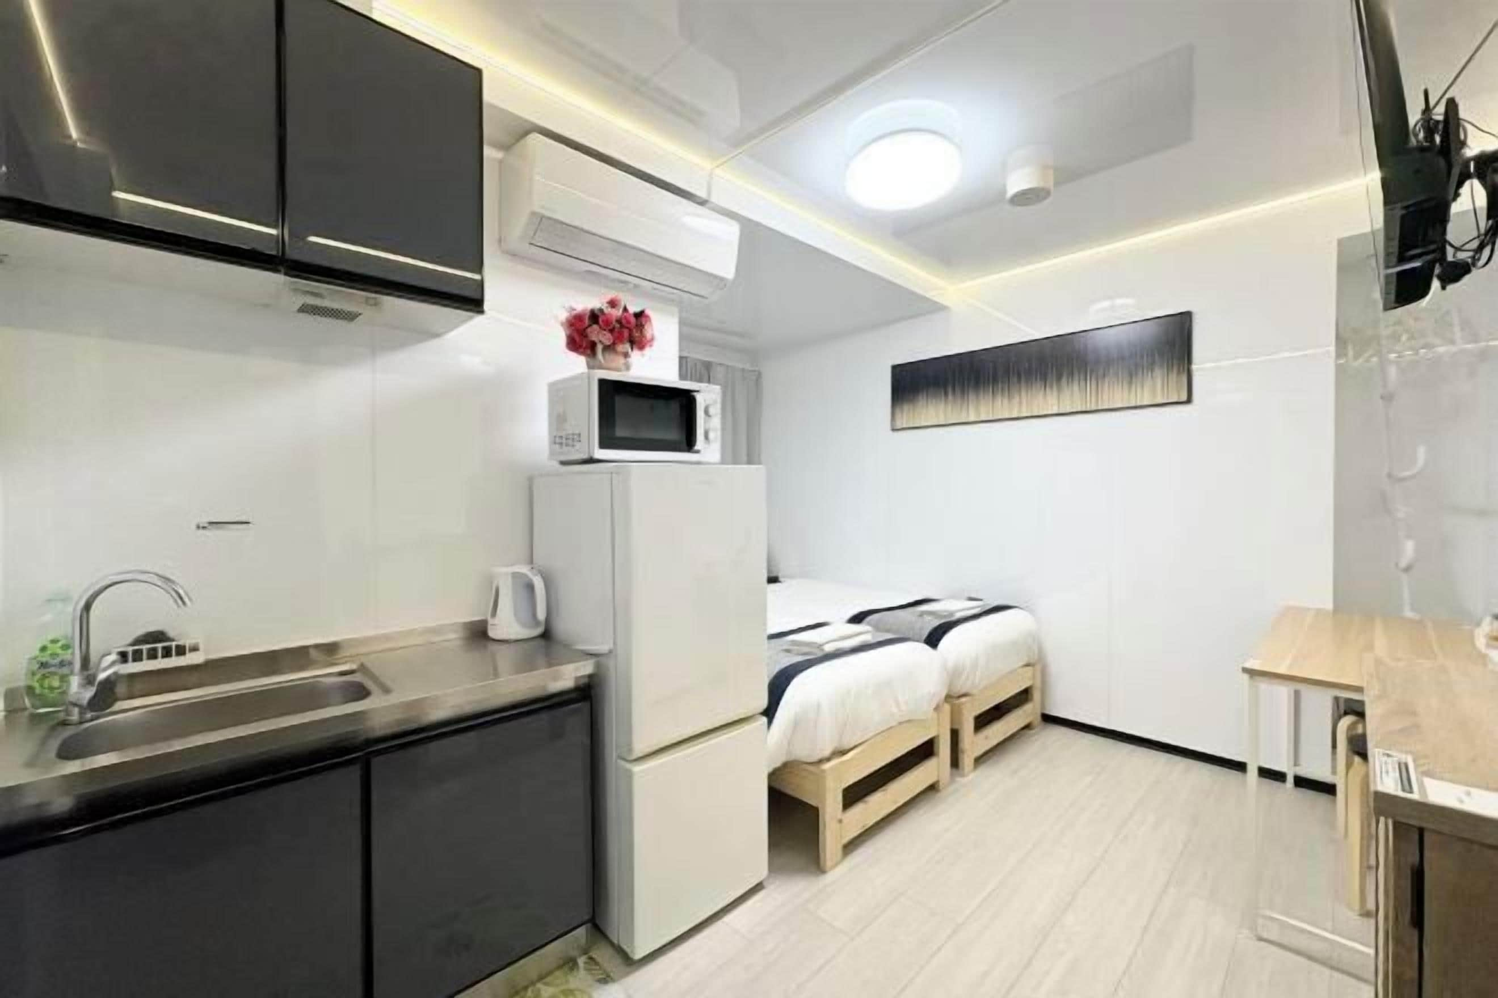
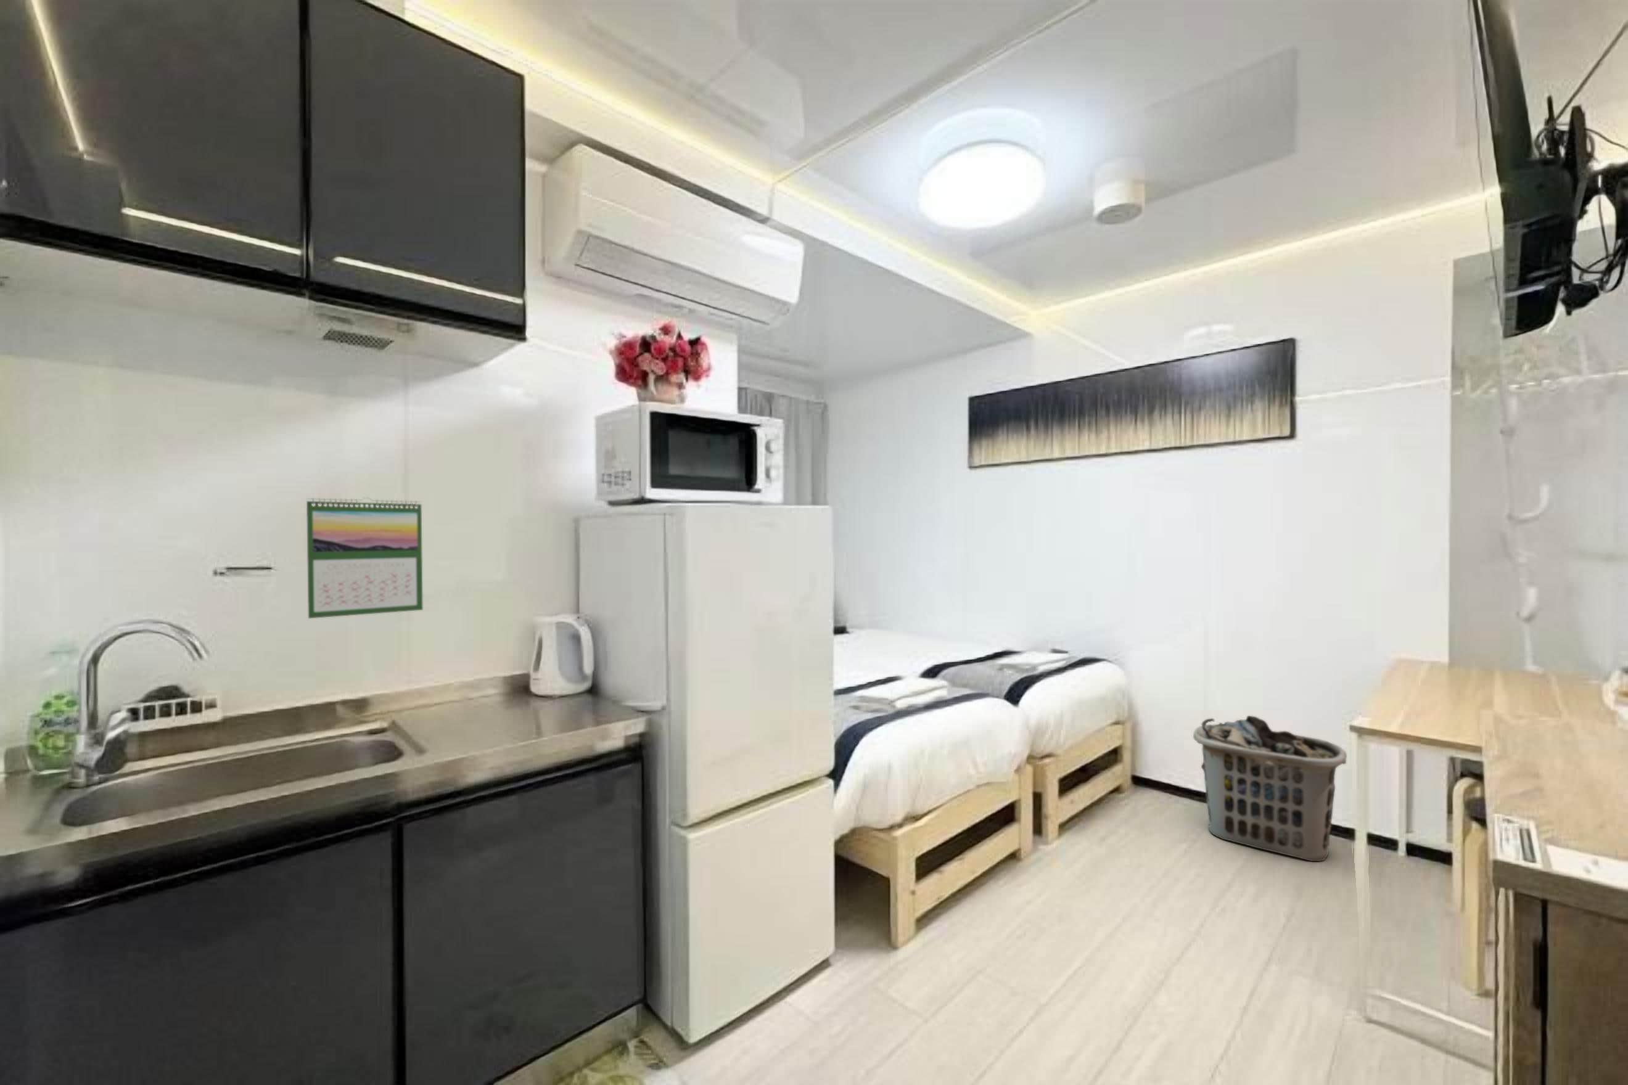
+ clothes hamper [1193,716,1347,862]
+ calendar [306,496,424,619]
